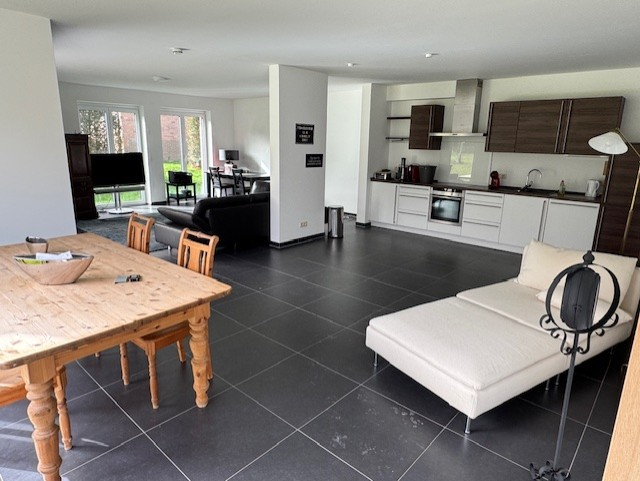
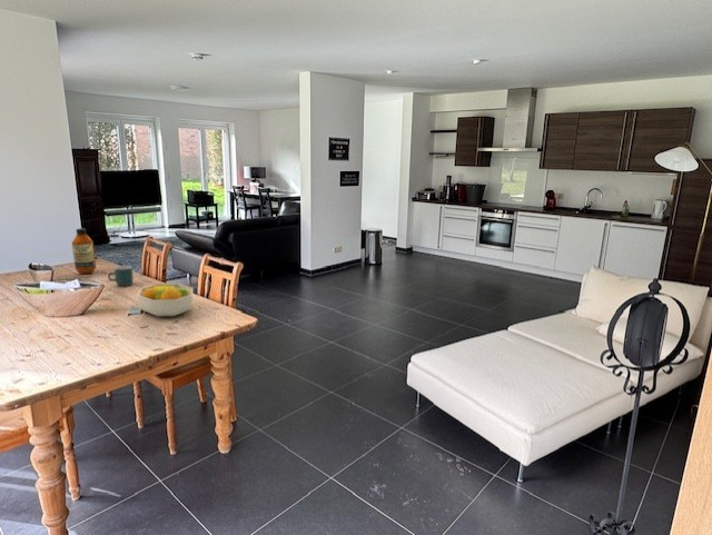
+ mug [107,265,135,287]
+ fruit bowl [136,283,194,318]
+ bottle [71,227,97,275]
